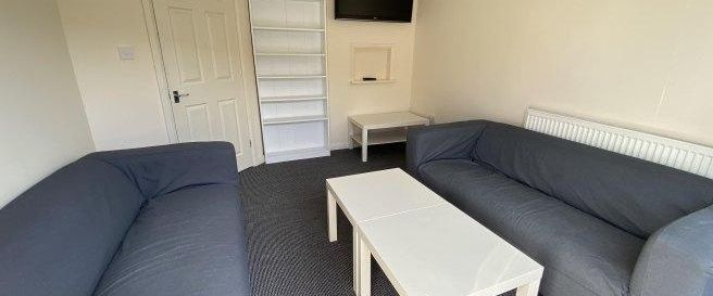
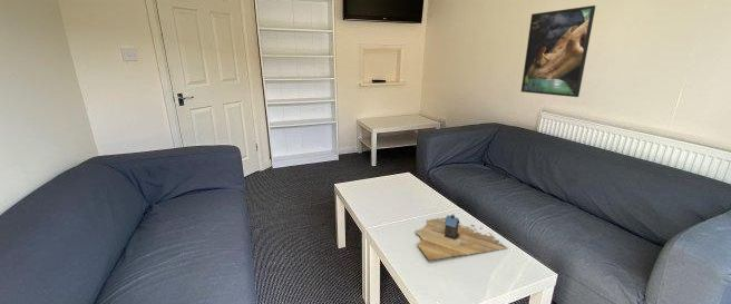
+ toy house [415,213,508,262]
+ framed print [520,4,596,98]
